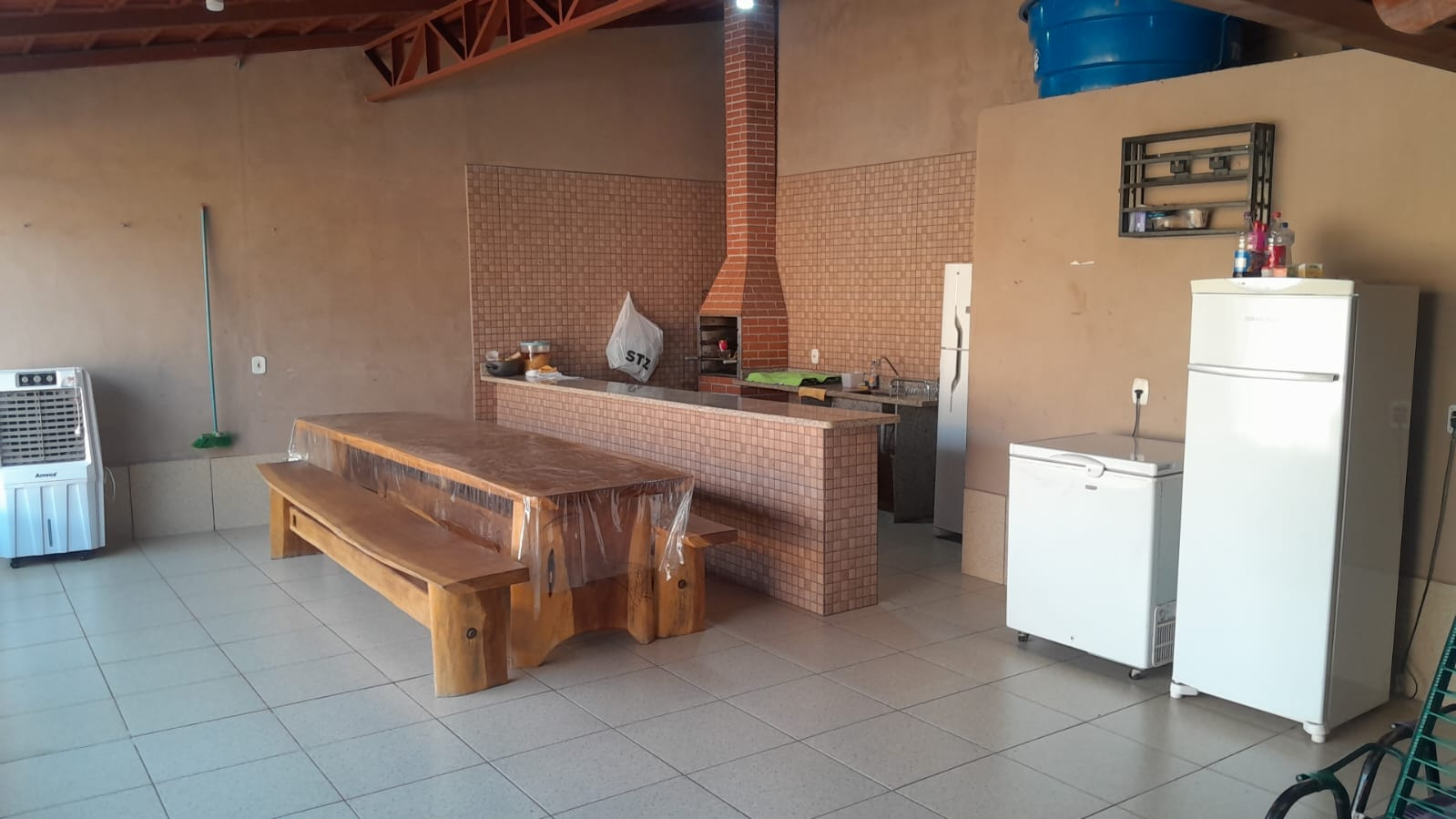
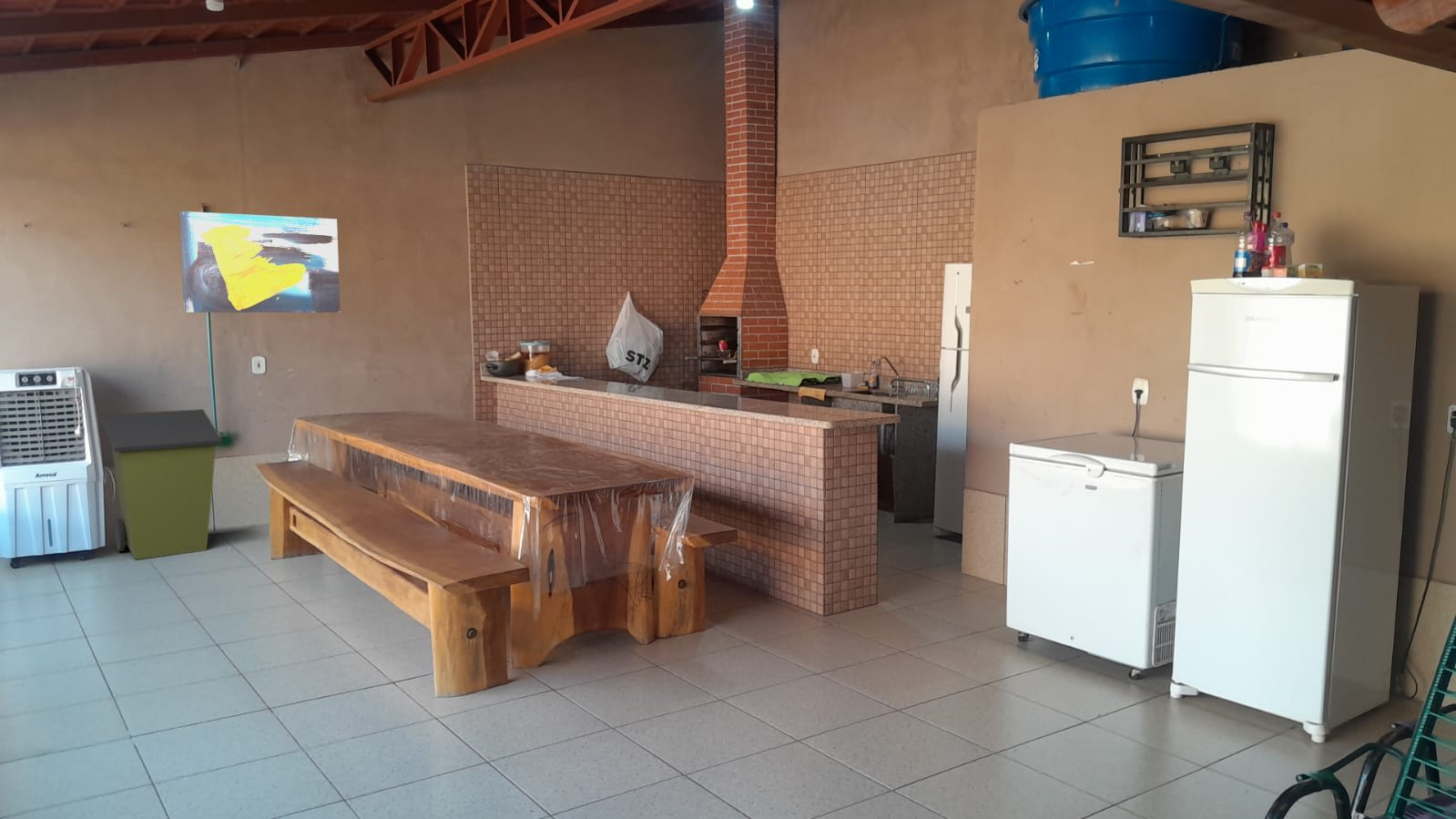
+ trash can [100,408,223,560]
+ wall art [178,210,341,313]
